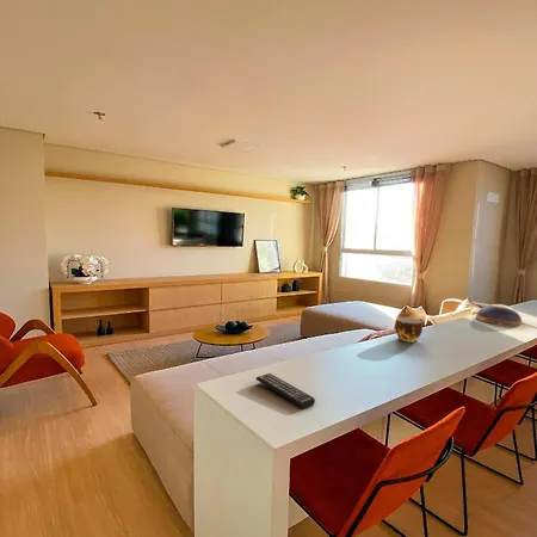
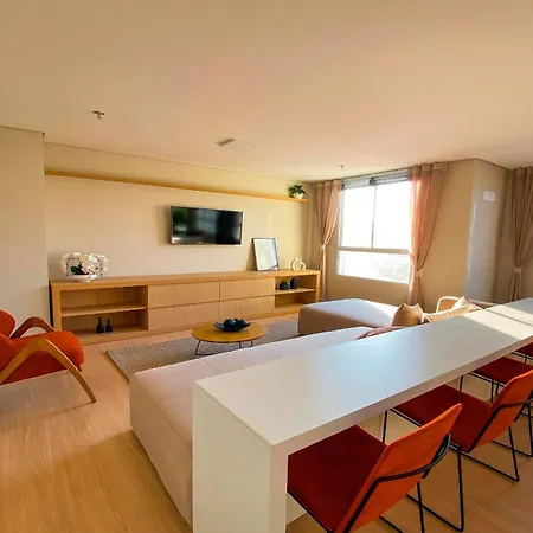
- cup [394,316,424,344]
- remote control [254,372,316,409]
- decorative bowl [475,303,523,327]
